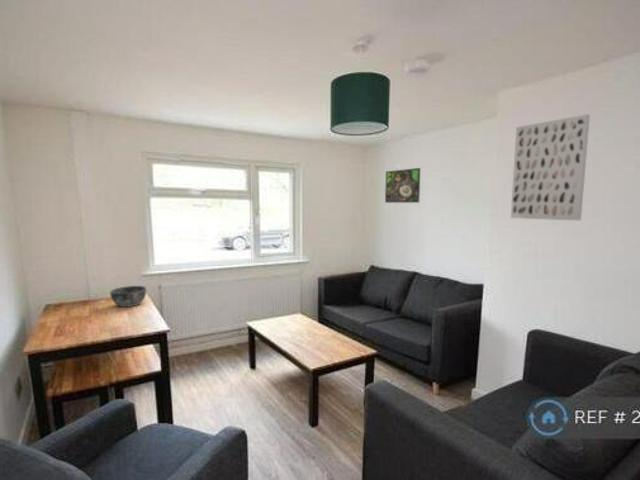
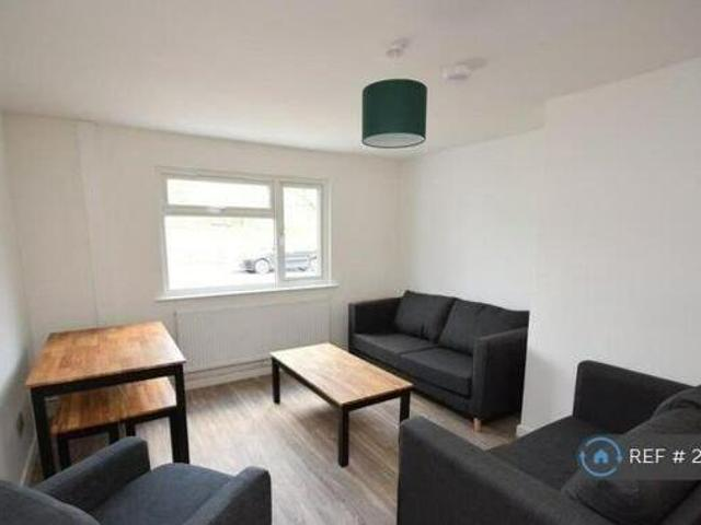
- wall art [510,113,591,222]
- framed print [384,167,421,204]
- bowl [109,285,147,308]
